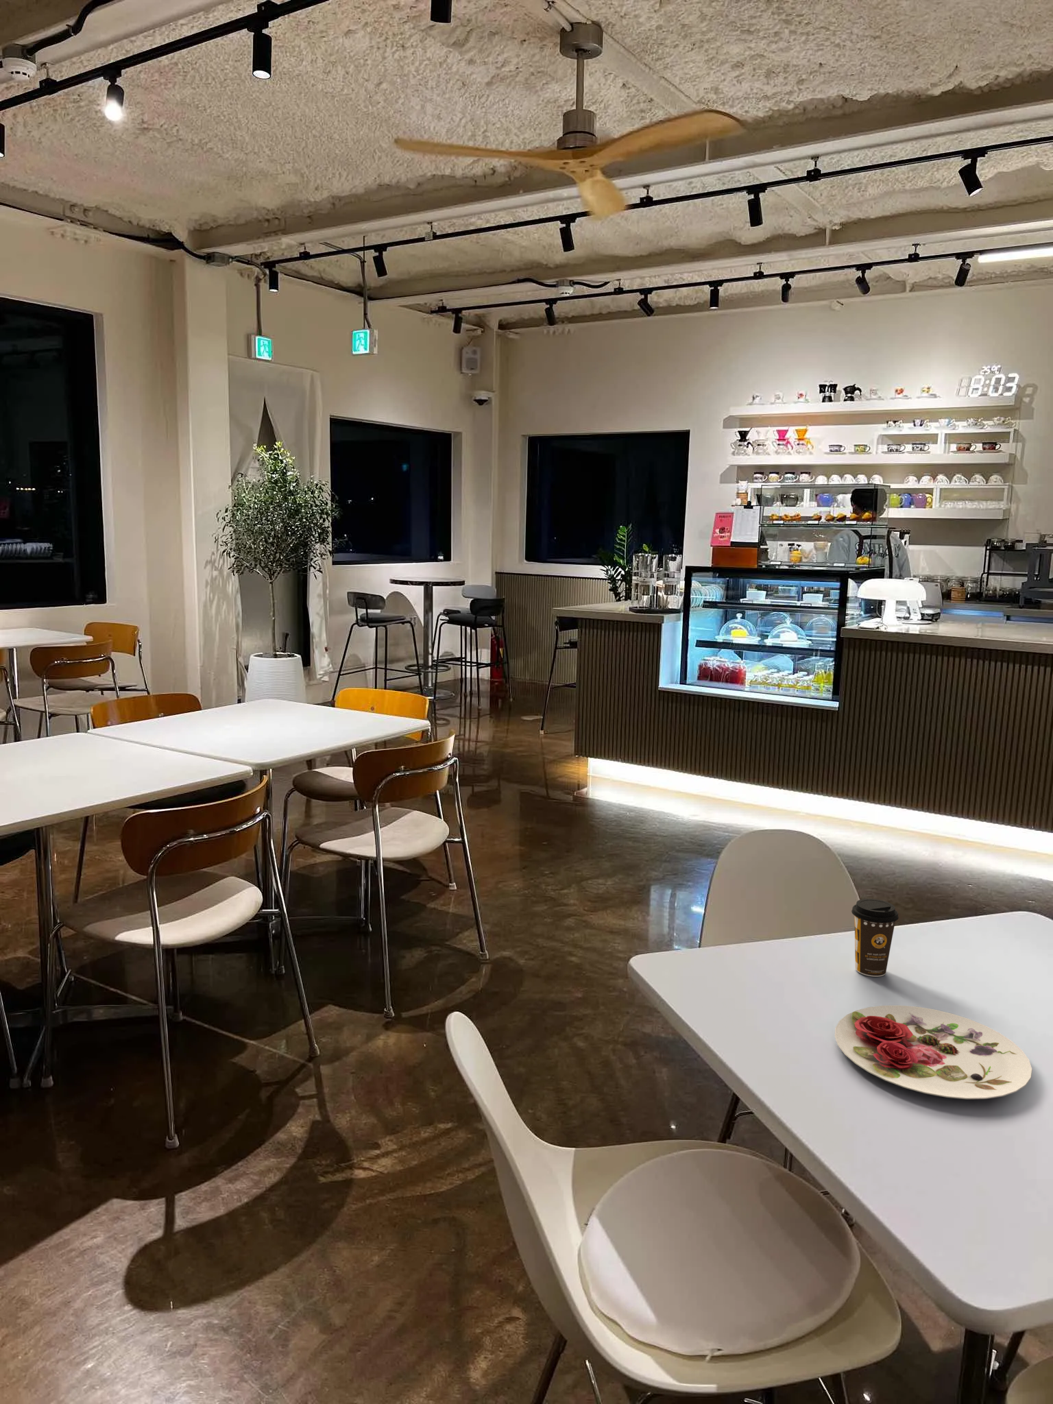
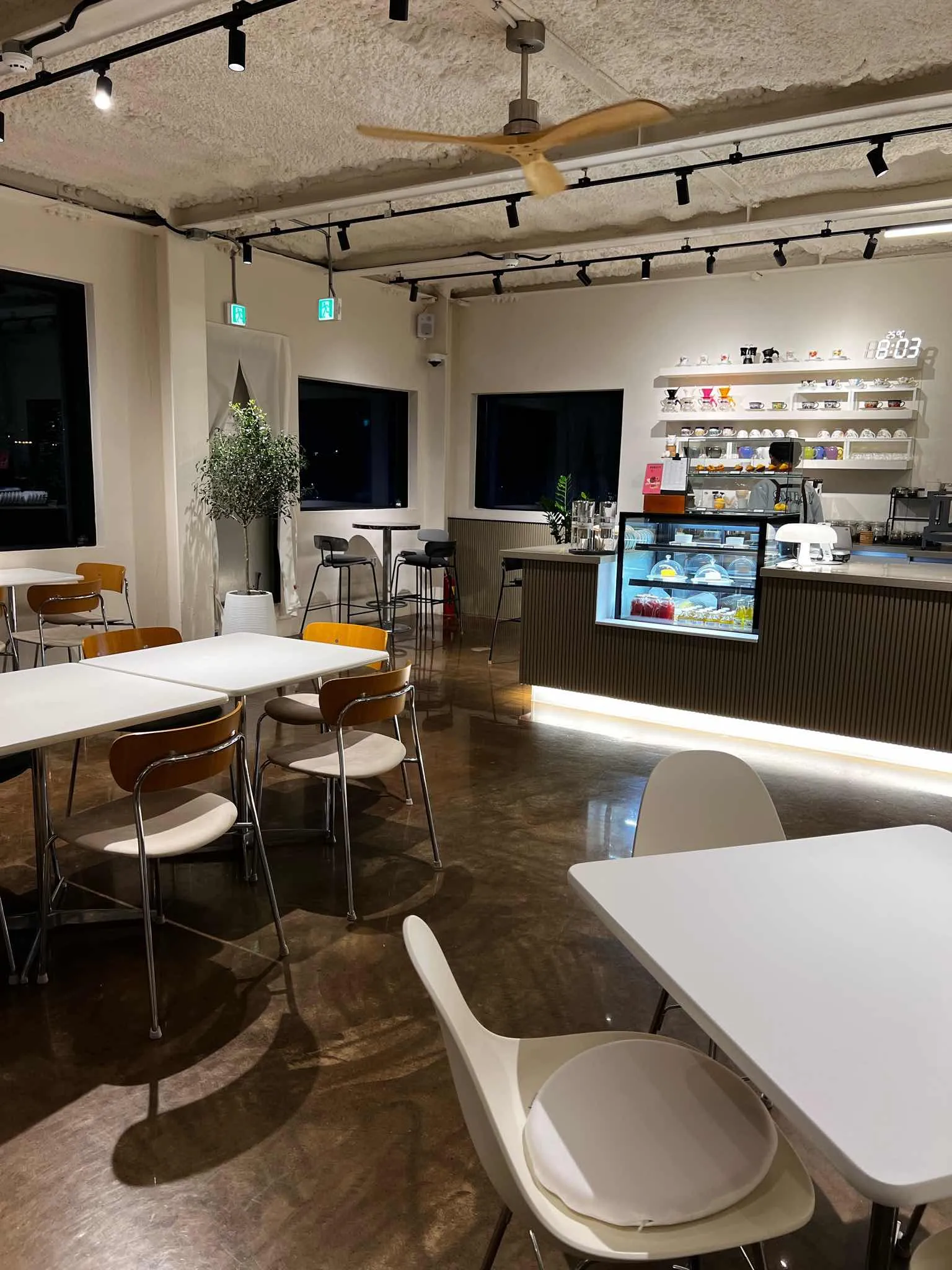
- plate [834,1005,1033,1100]
- coffee cup [851,898,899,977]
